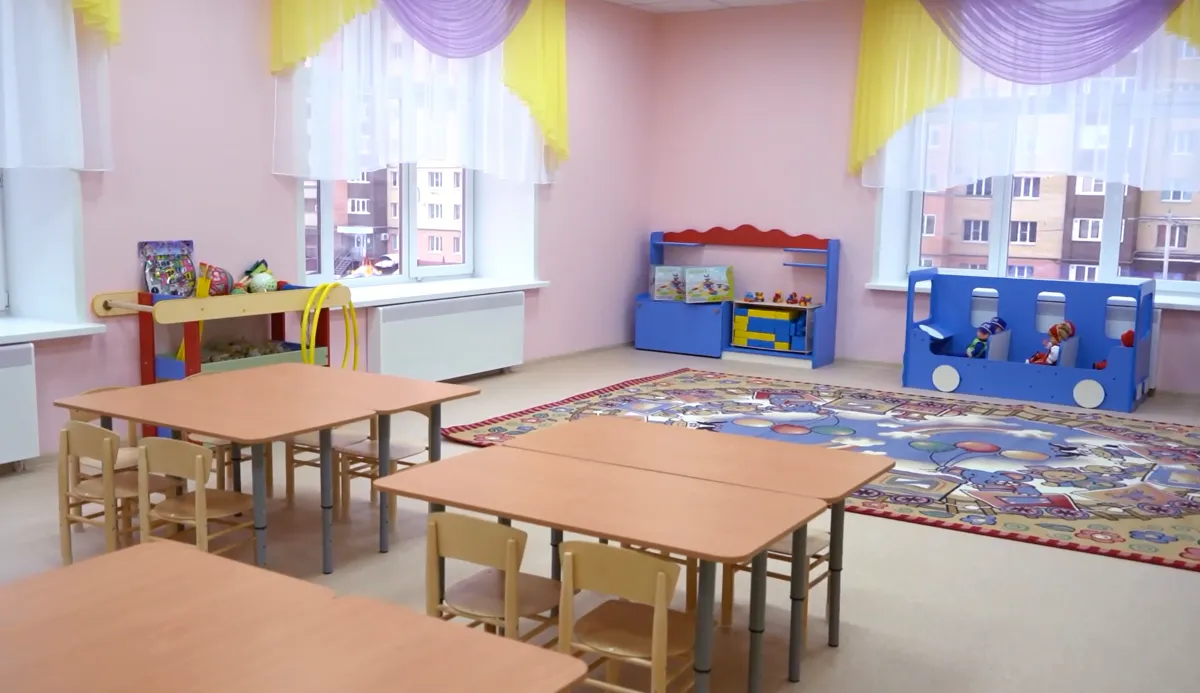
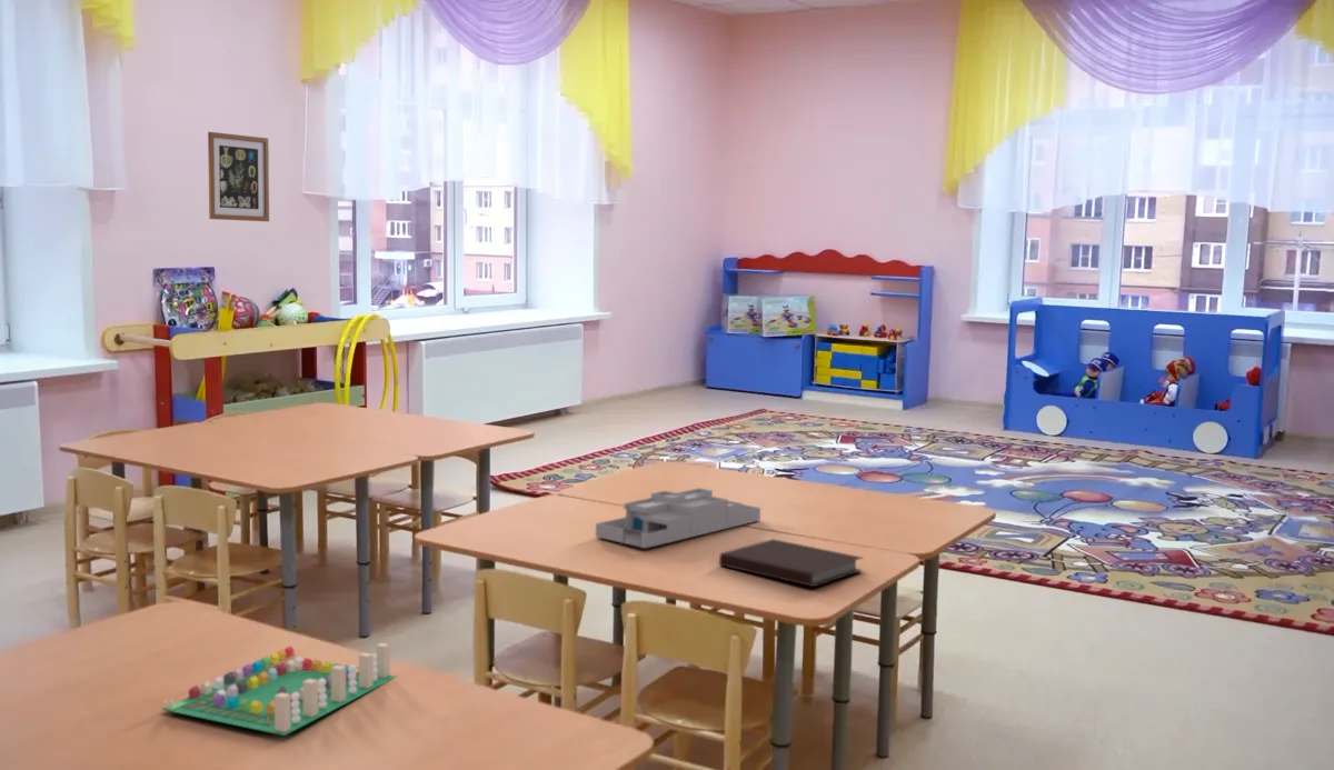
+ board game [161,642,398,737]
+ notebook [718,538,864,588]
+ wall art [207,131,270,222]
+ desk organizer [595,487,761,550]
